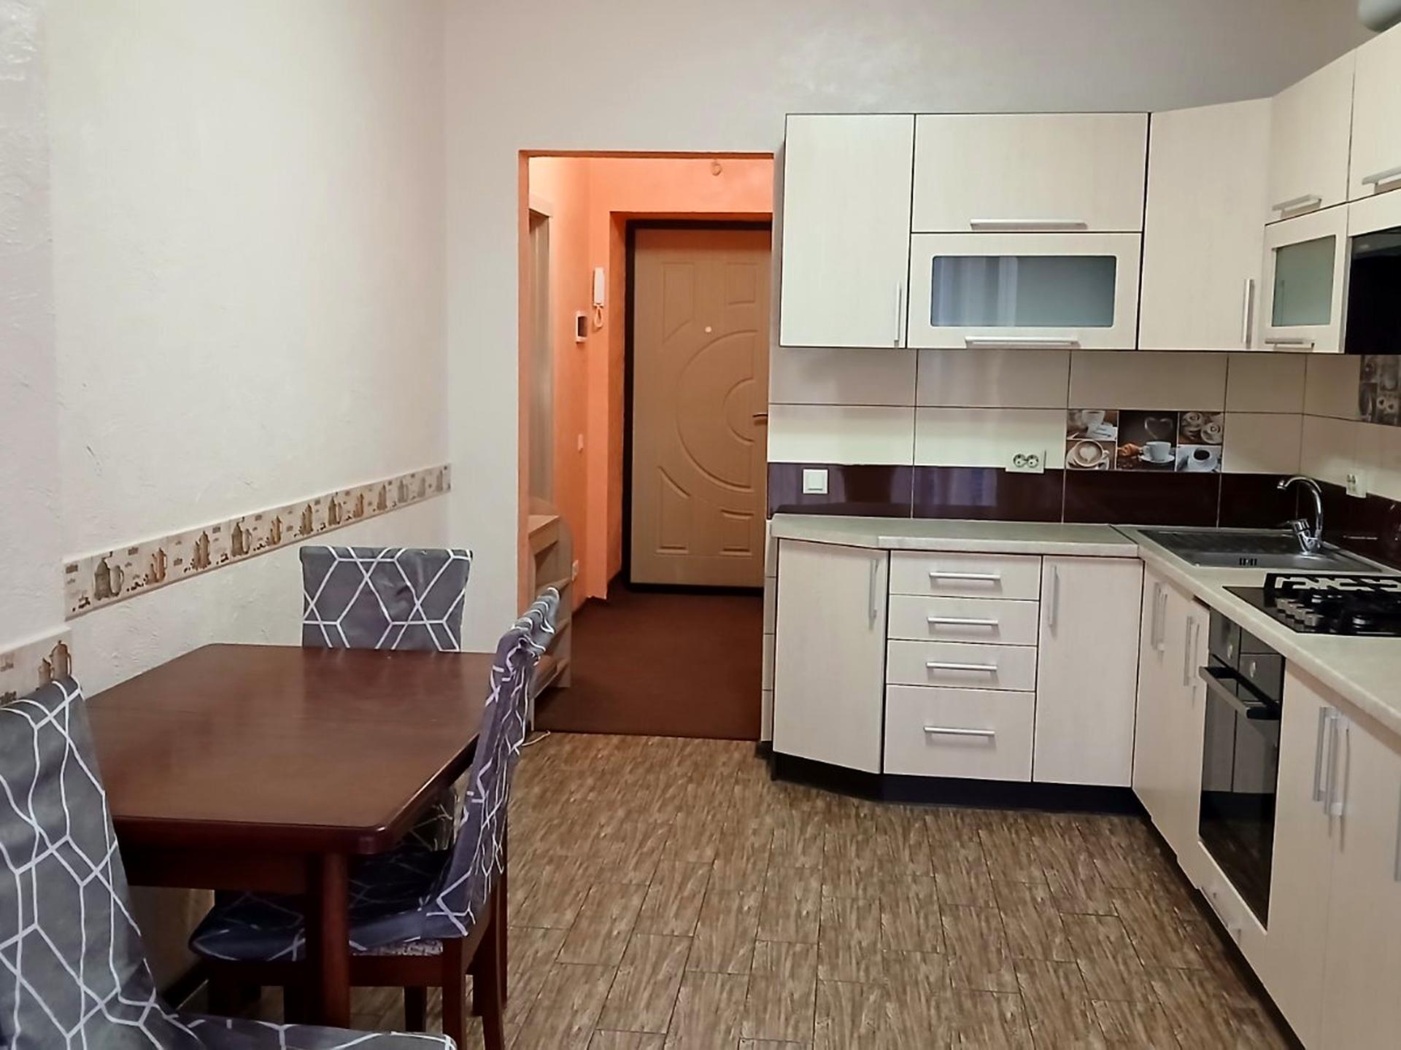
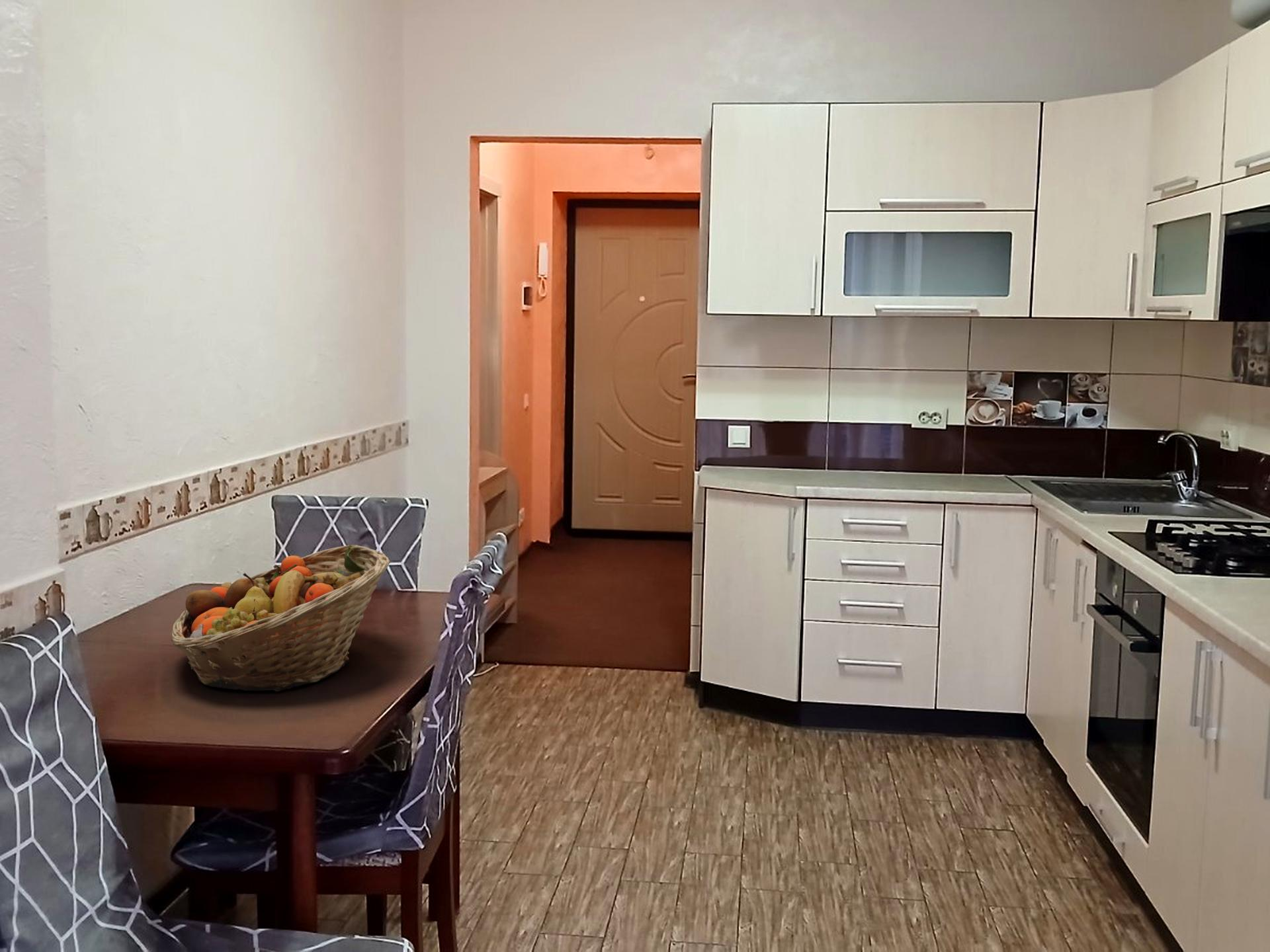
+ fruit basket [171,544,392,692]
